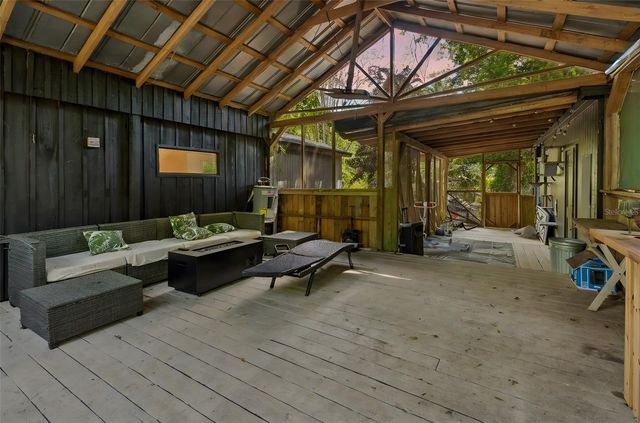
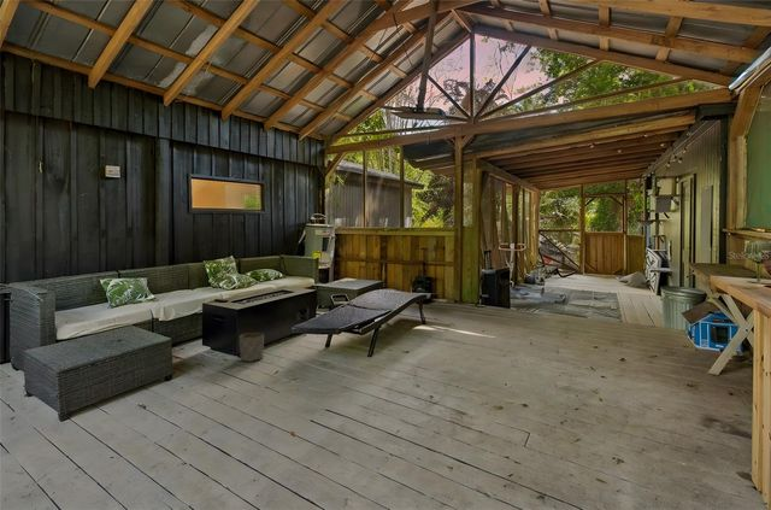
+ planter [239,332,265,363]
